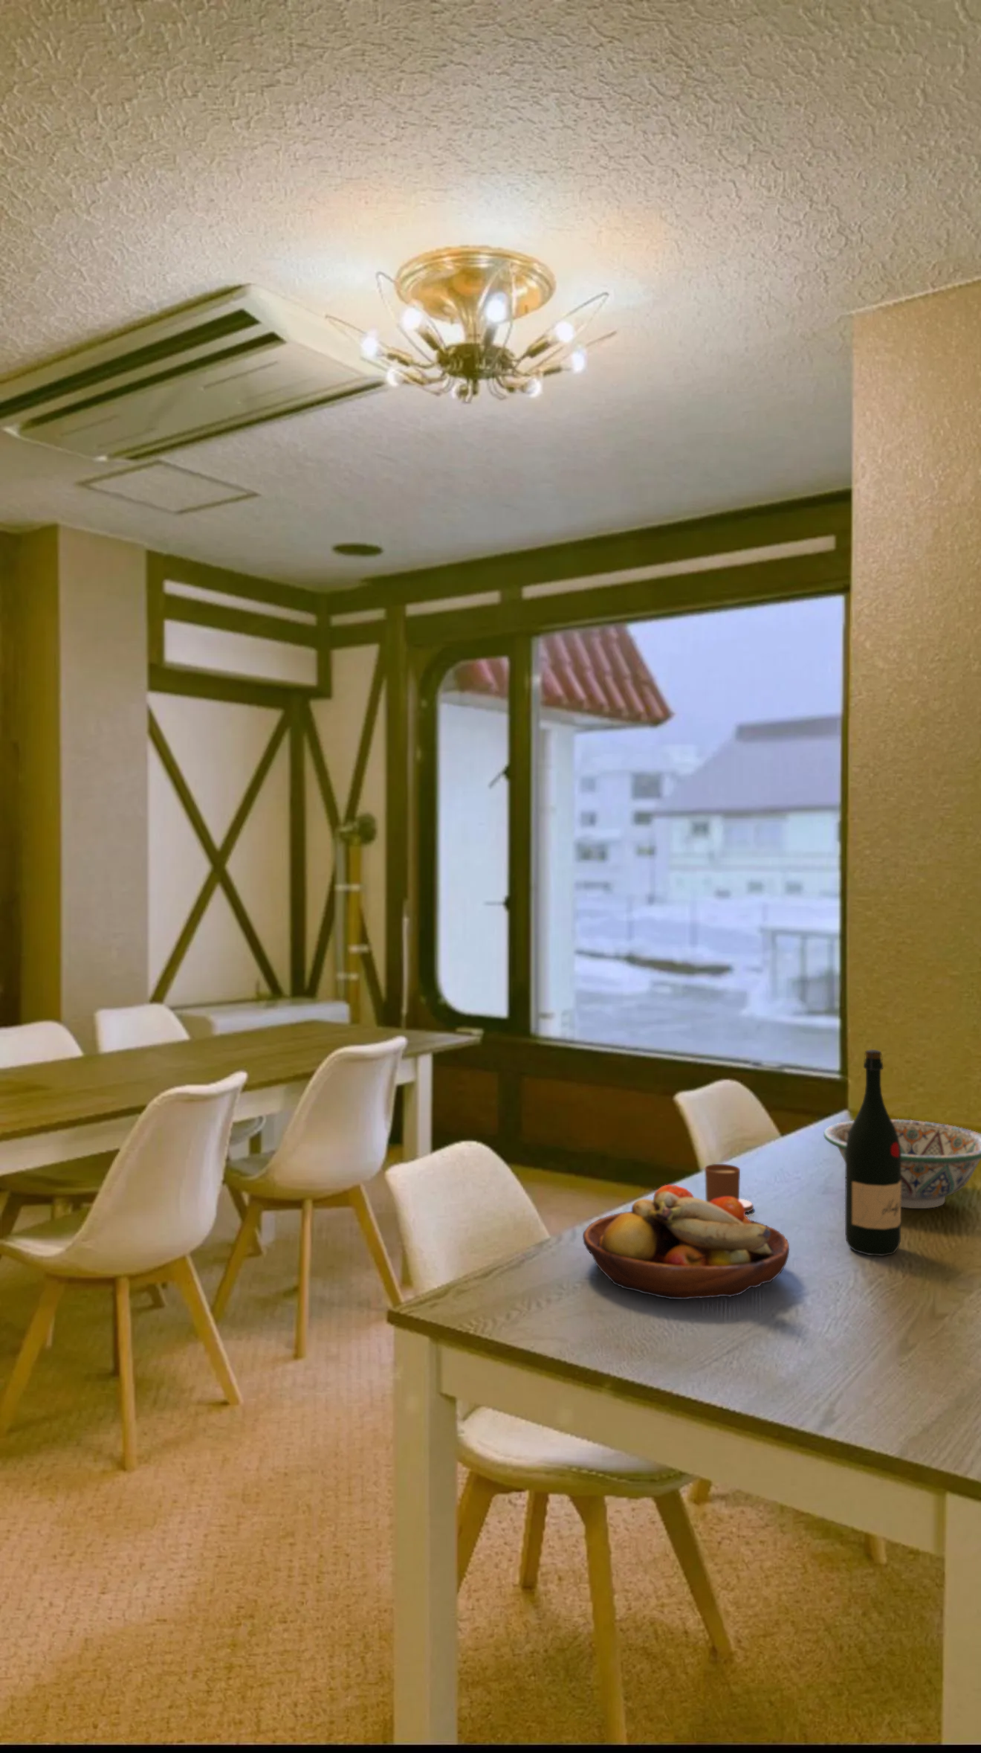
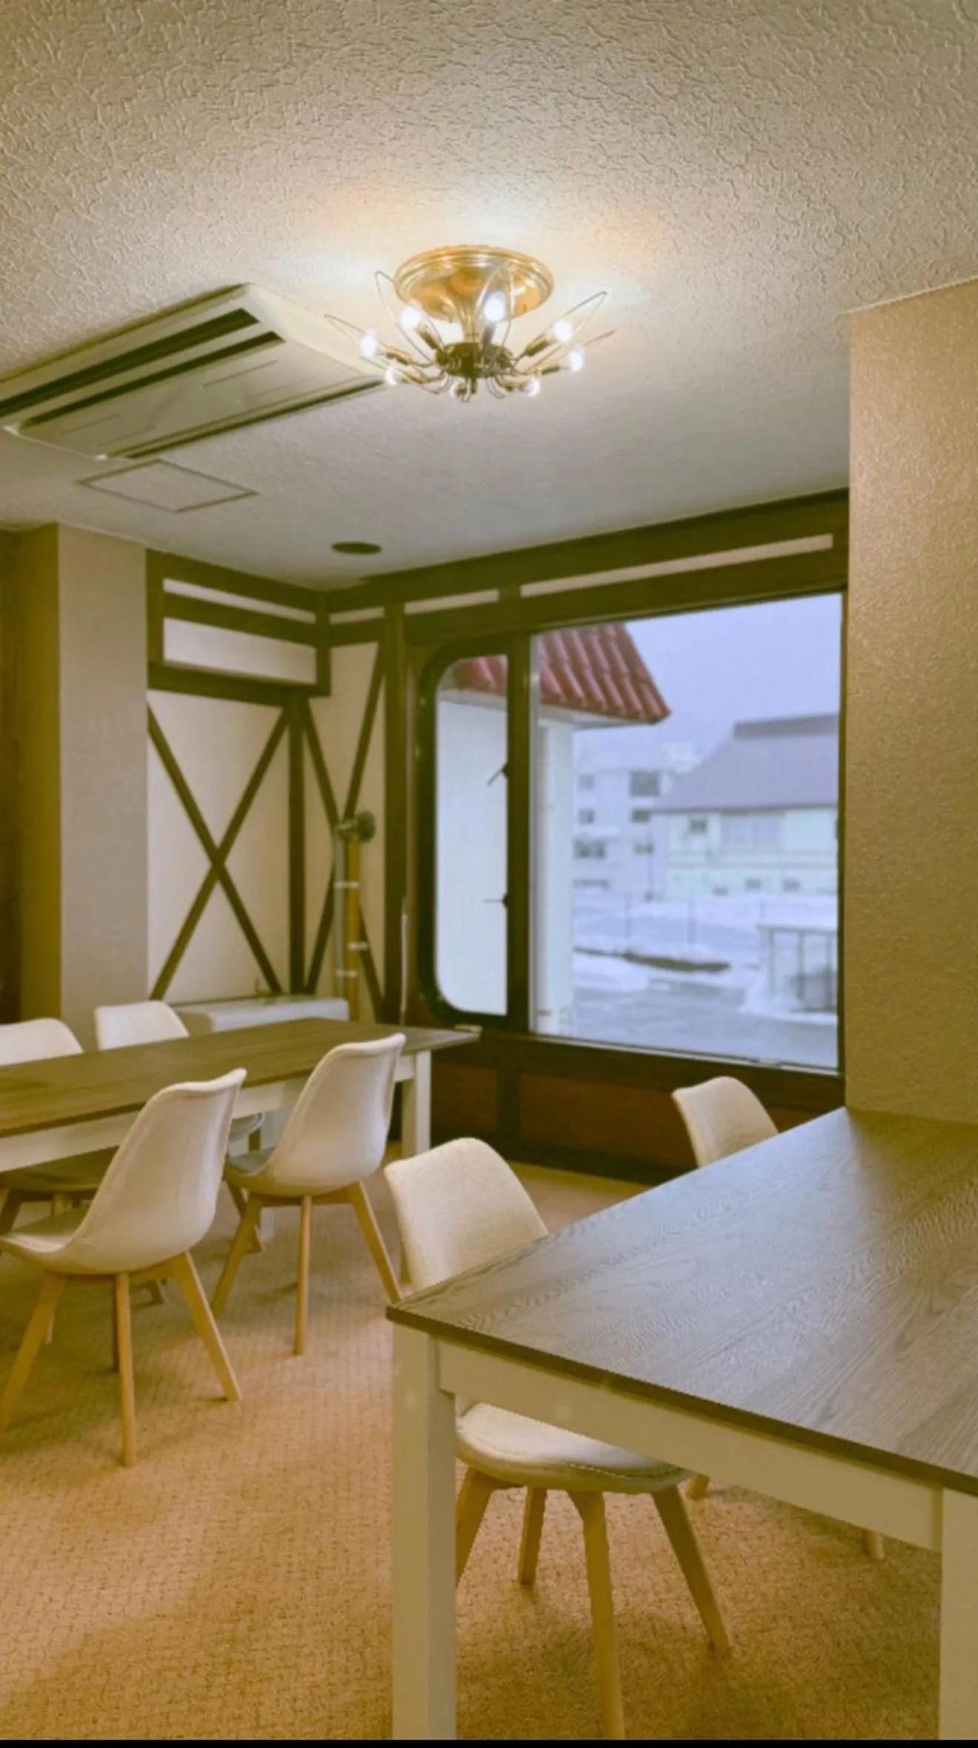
- wine bottle [844,1049,902,1257]
- fruit bowl [581,1184,790,1300]
- candle [704,1163,755,1214]
- decorative bowl [822,1119,981,1209]
